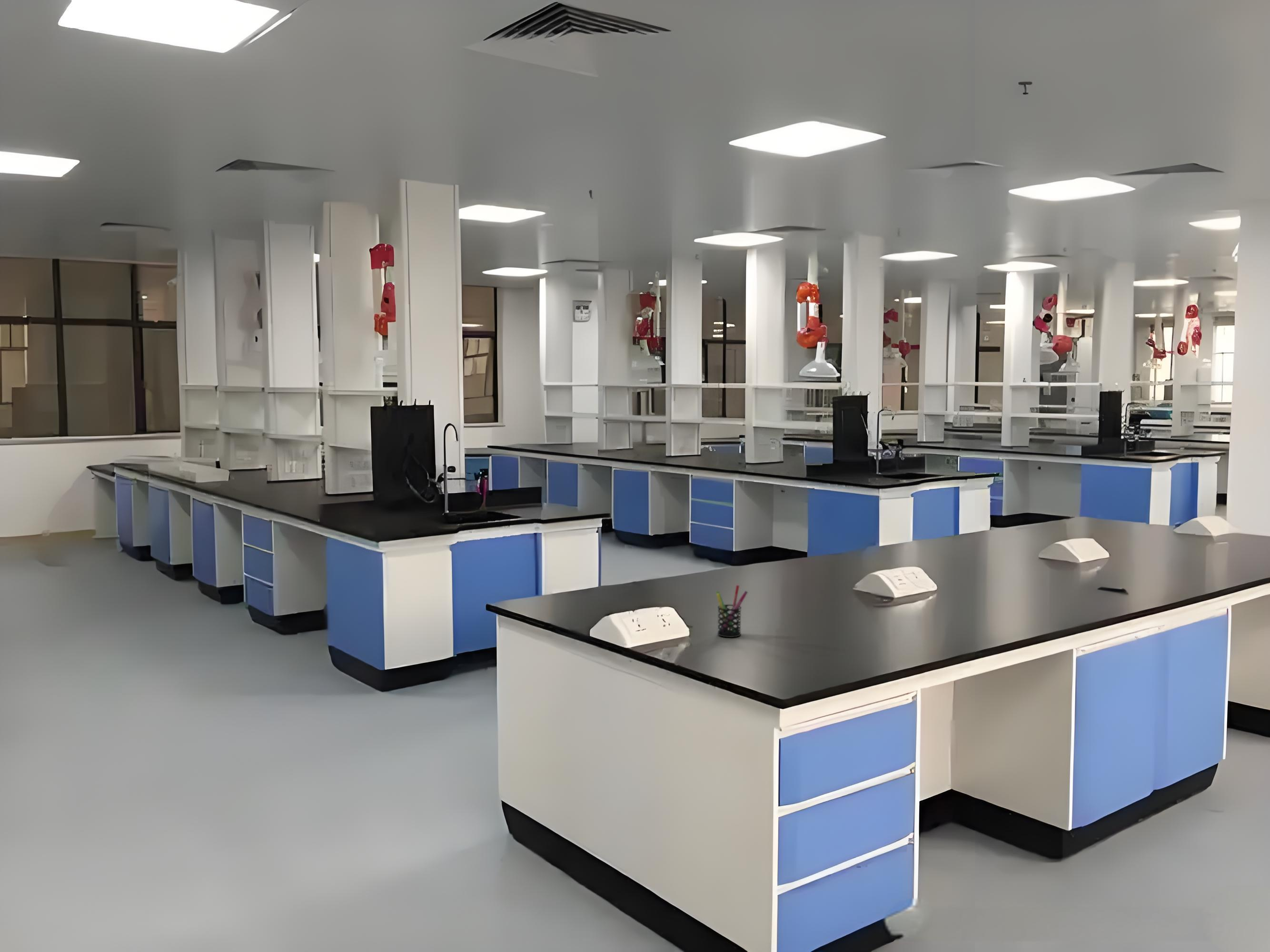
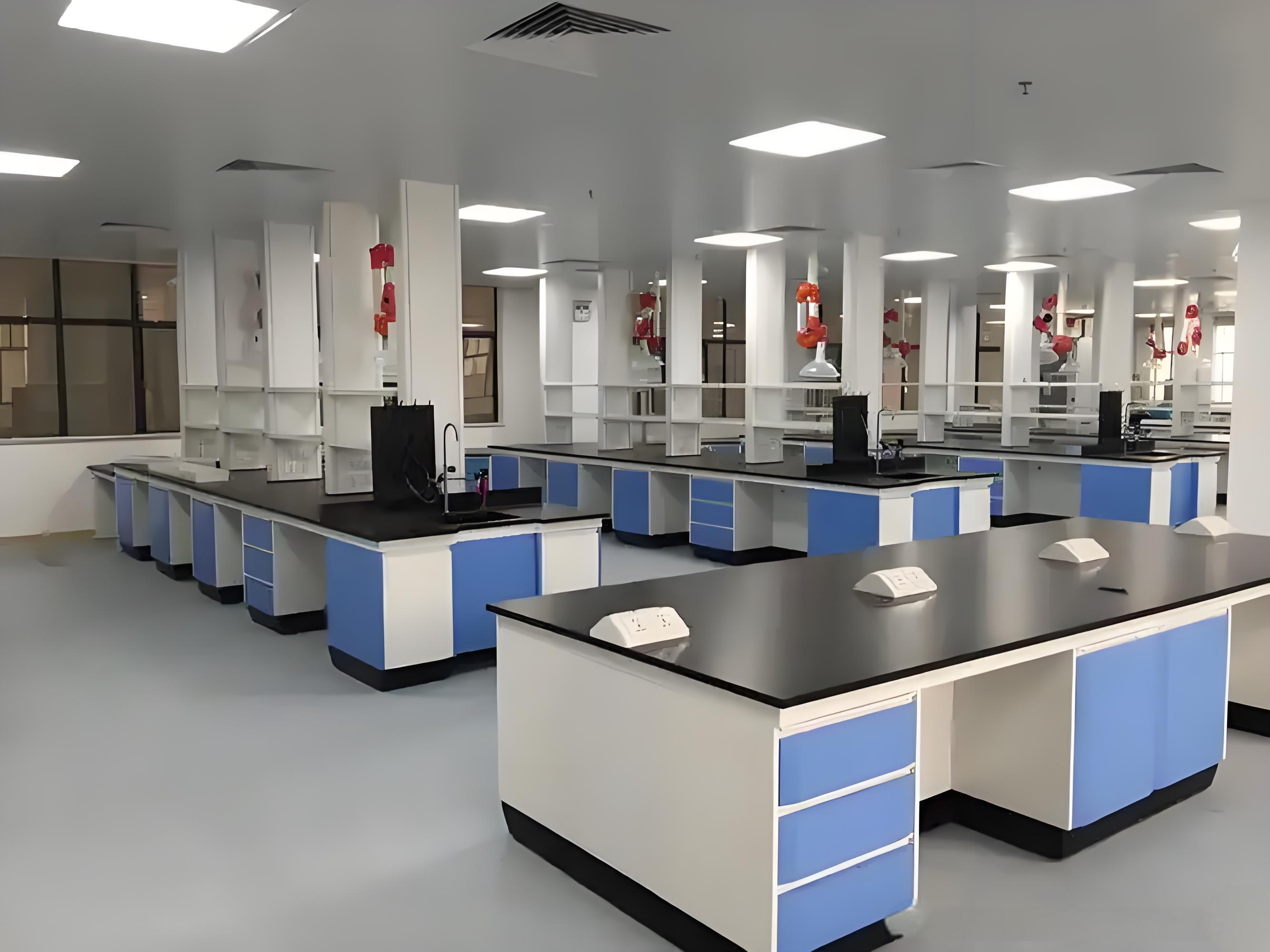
- pen holder [716,585,748,638]
